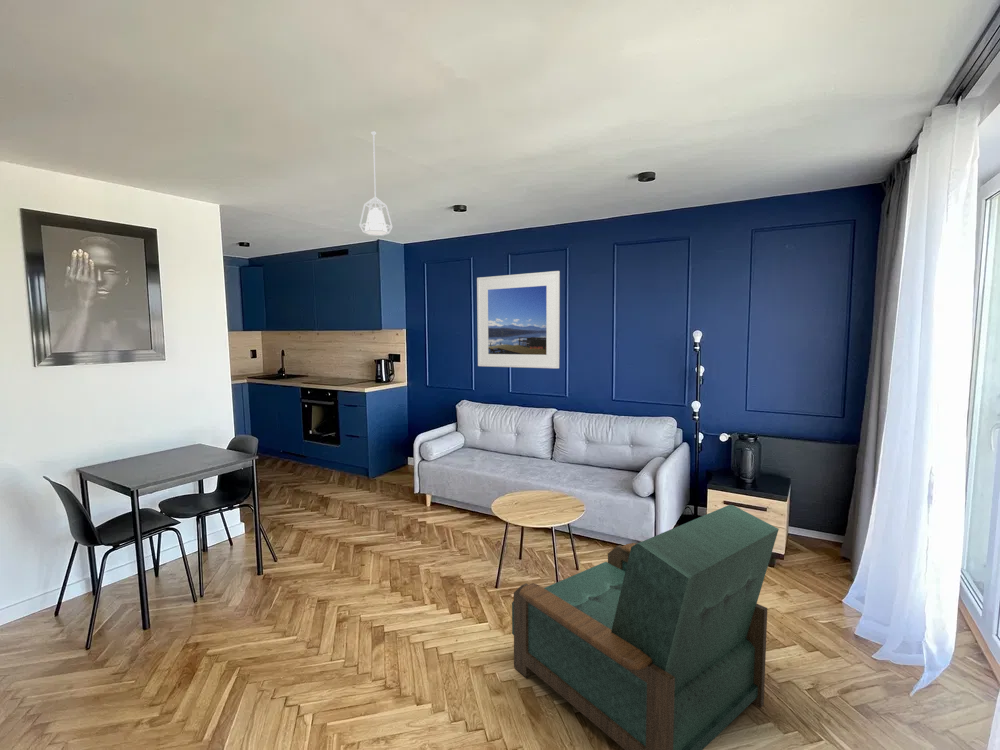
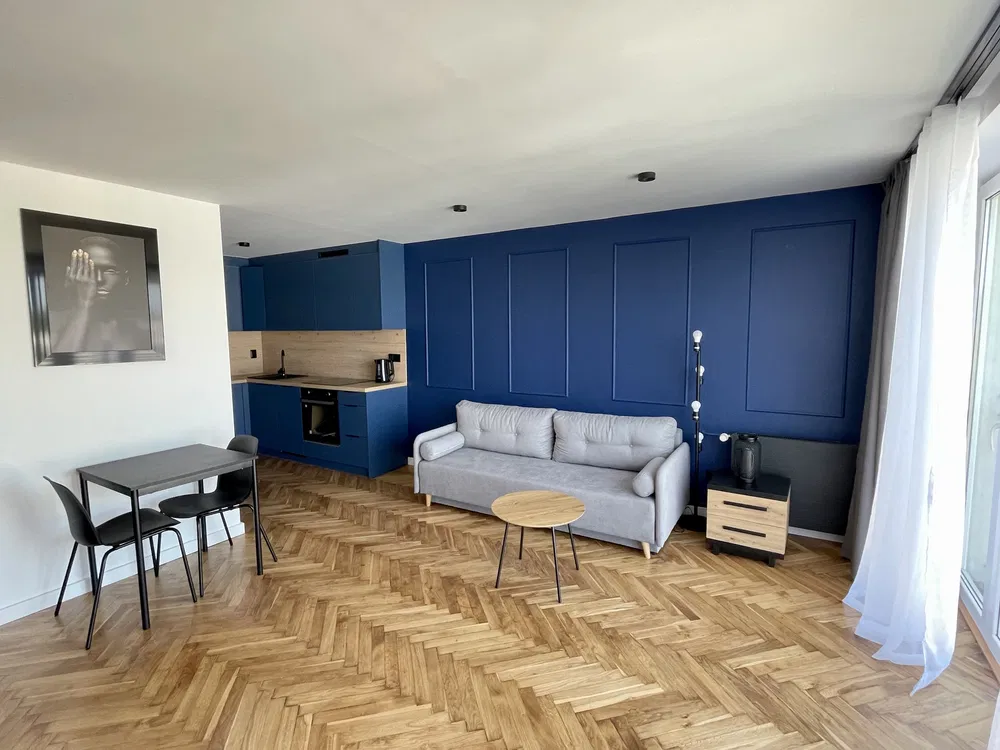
- armchair [511,504,780,750]
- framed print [476,270,561,369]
- pendant lamp [358,130,393,237]
